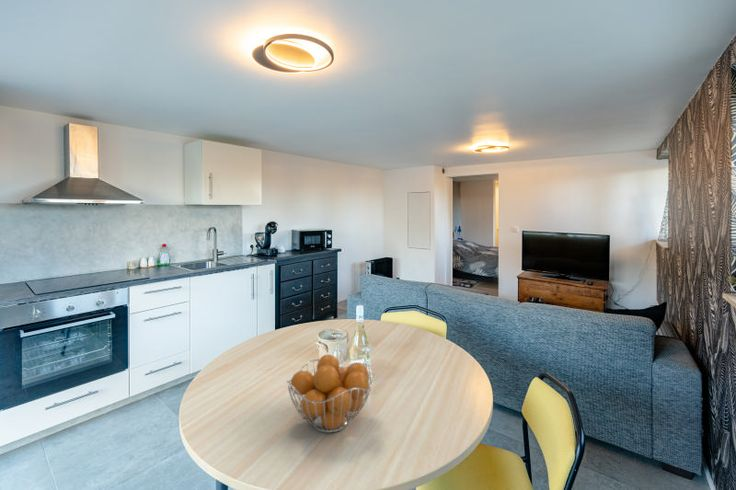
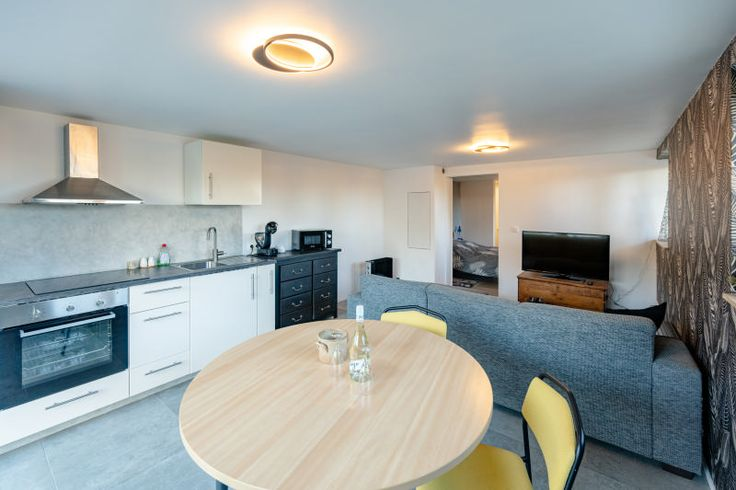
- fruit basket [286,353,373,434]
